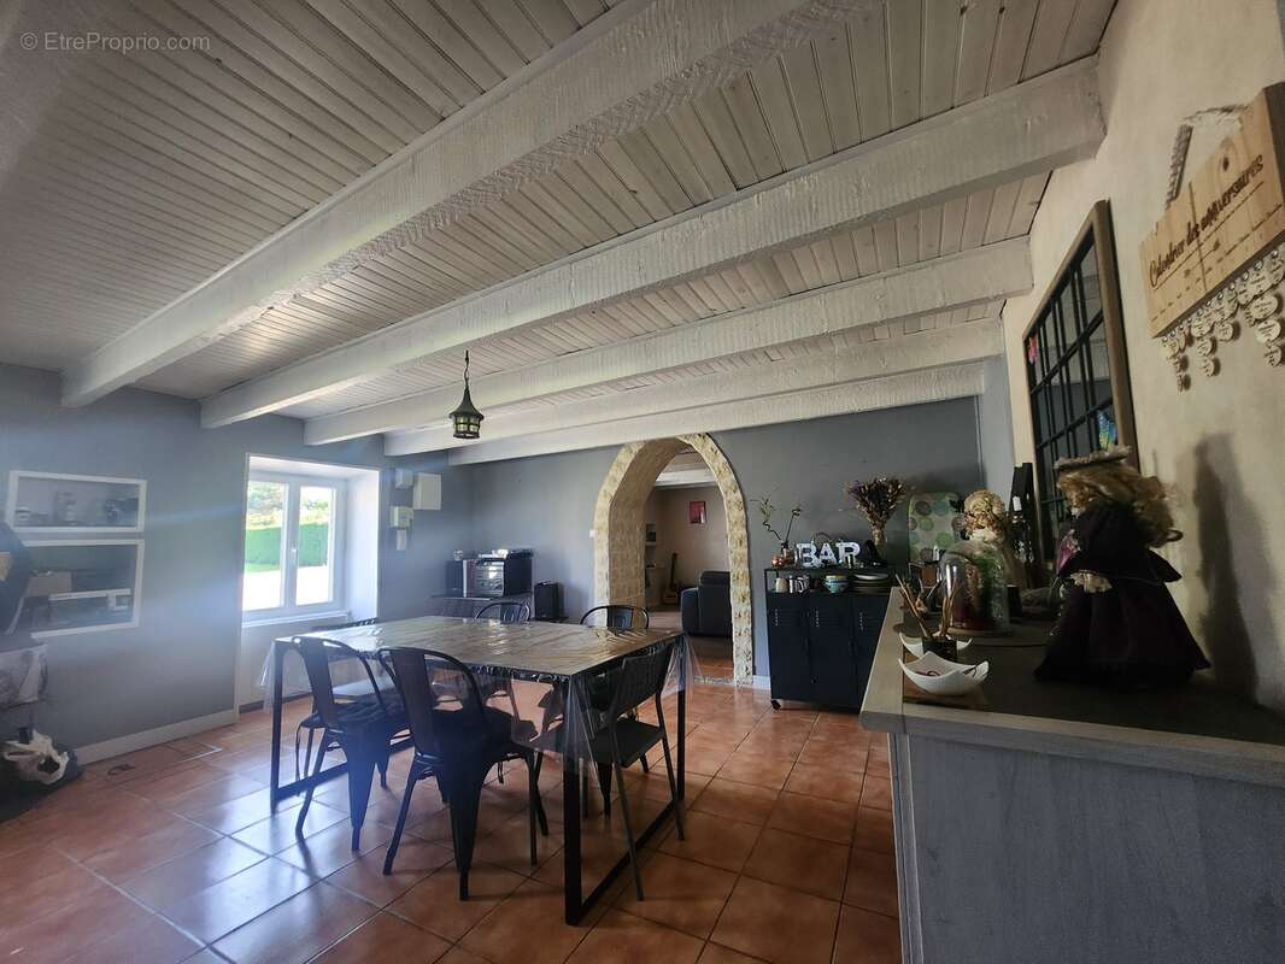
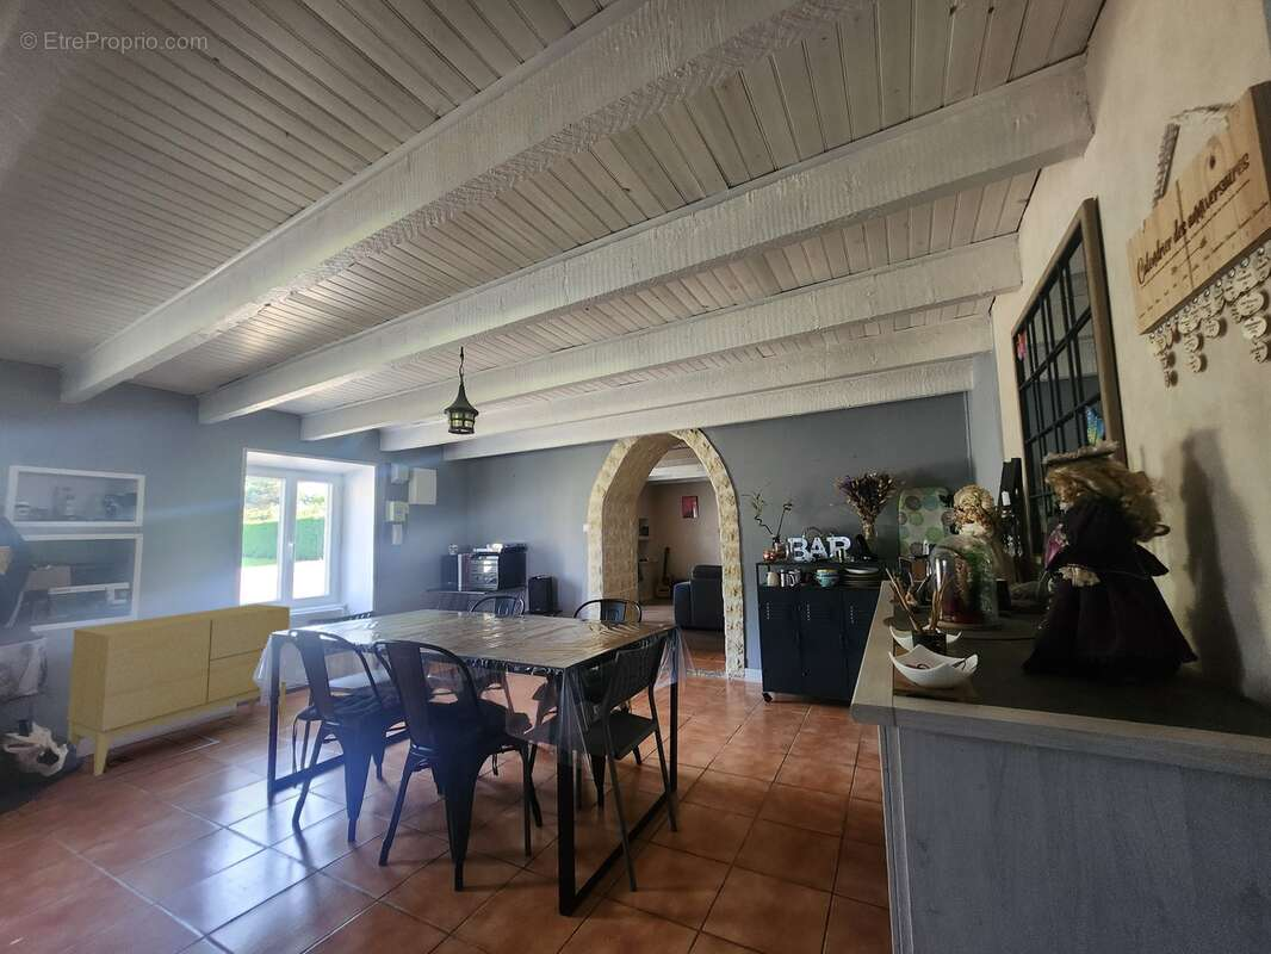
+ sideboard [66,603,291,778]
